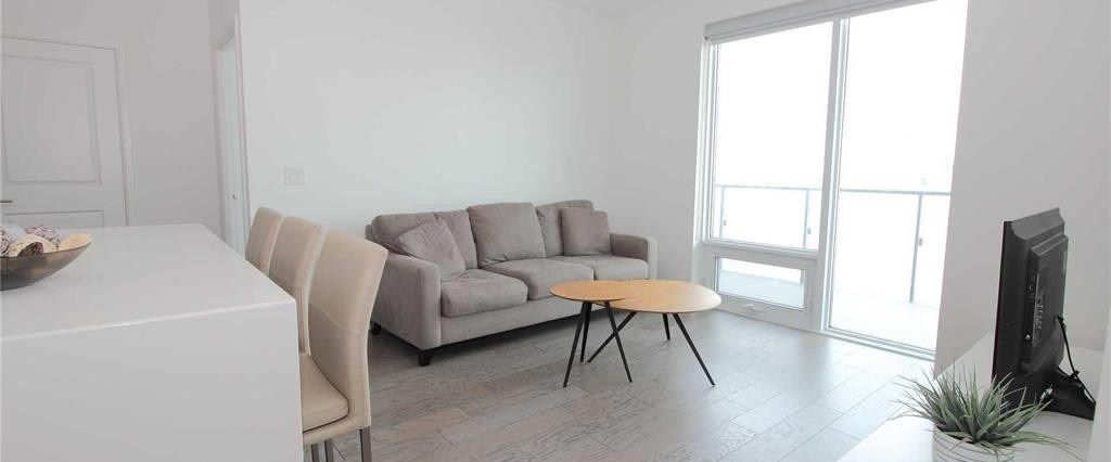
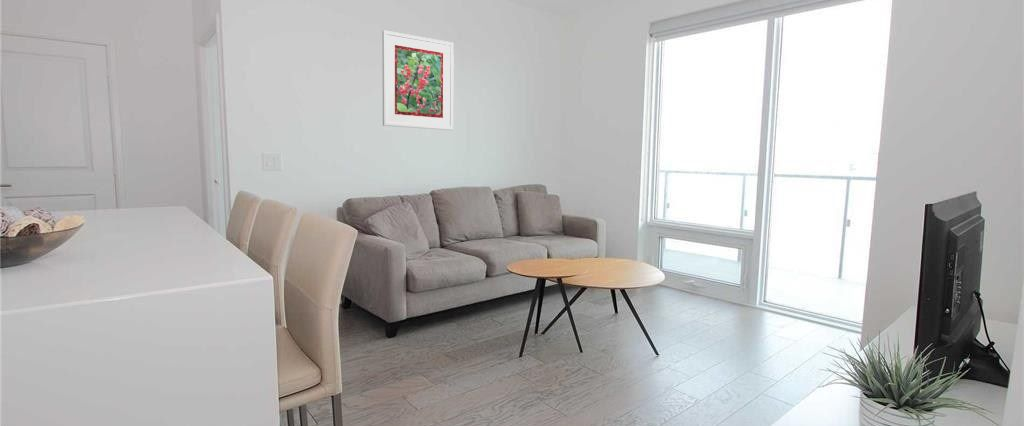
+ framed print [381,29,455,131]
